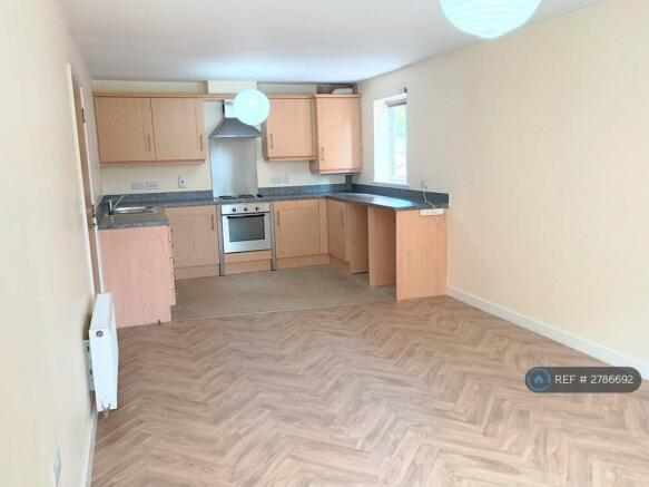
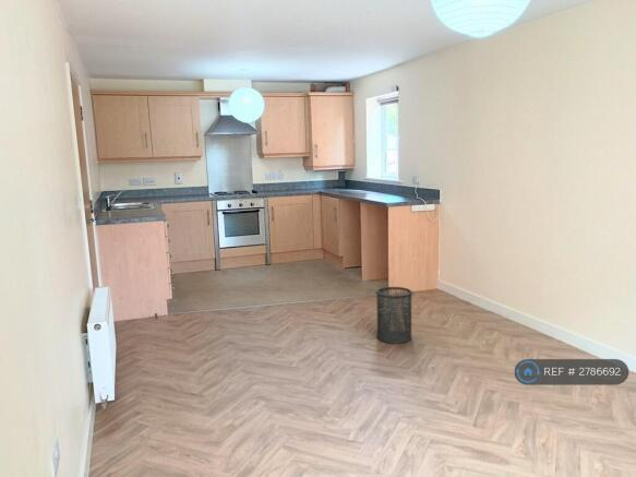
+ trash can [374,286,415,345]
